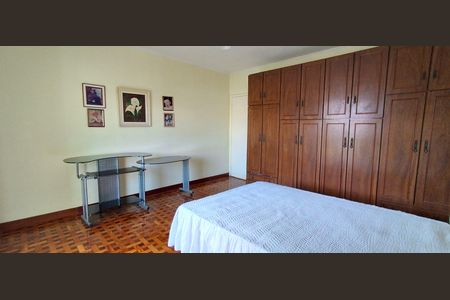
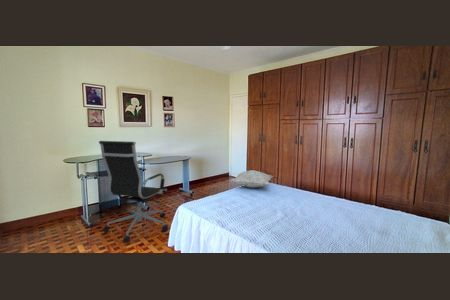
+ decorative pillow [229,169,273,189]
+ office chair [98,140,169,244]
